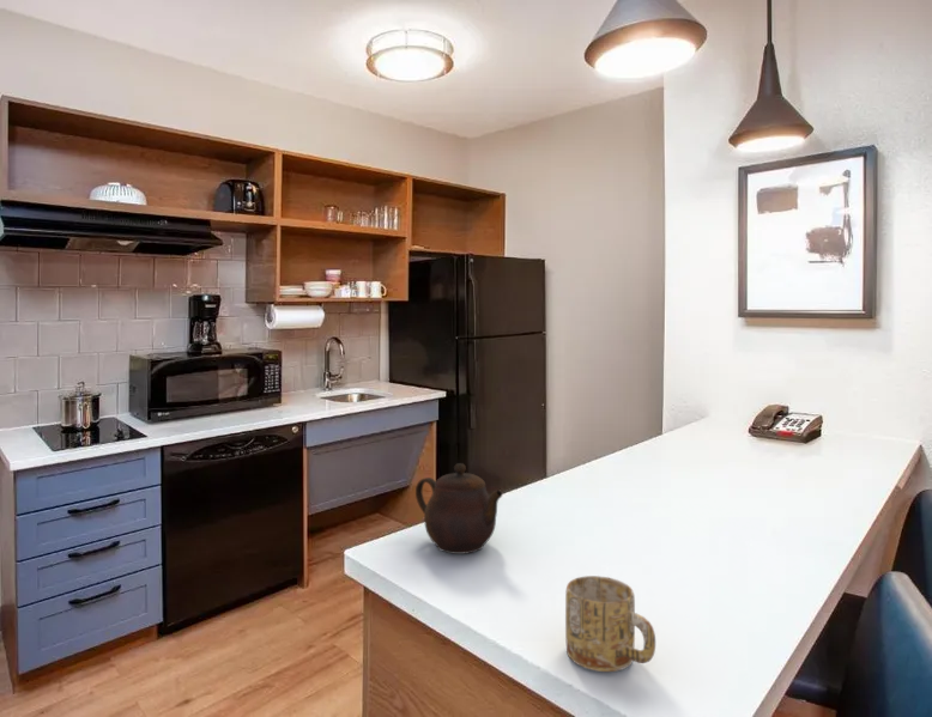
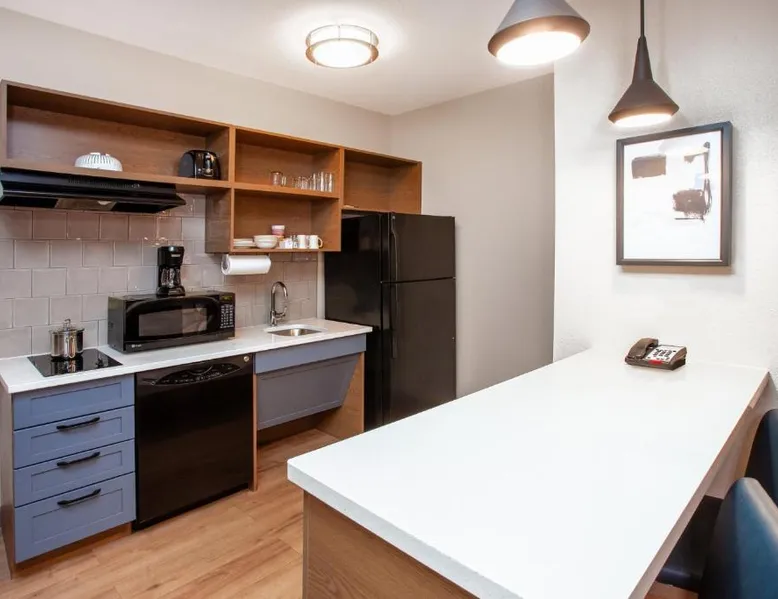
- teapot [414,462,503,555]
- mug [564,575,656,673]
